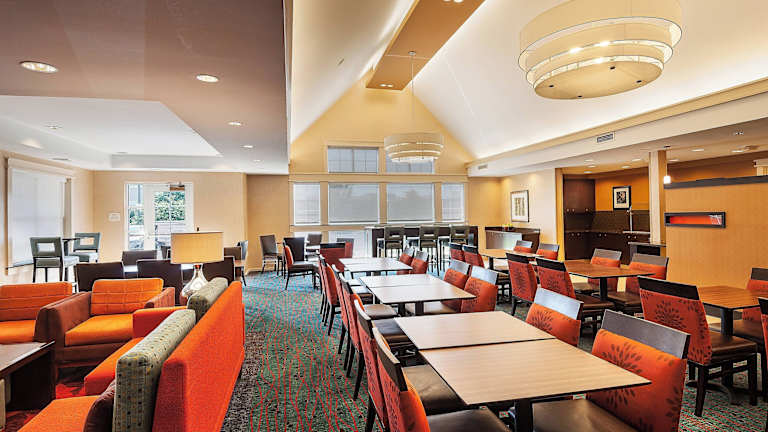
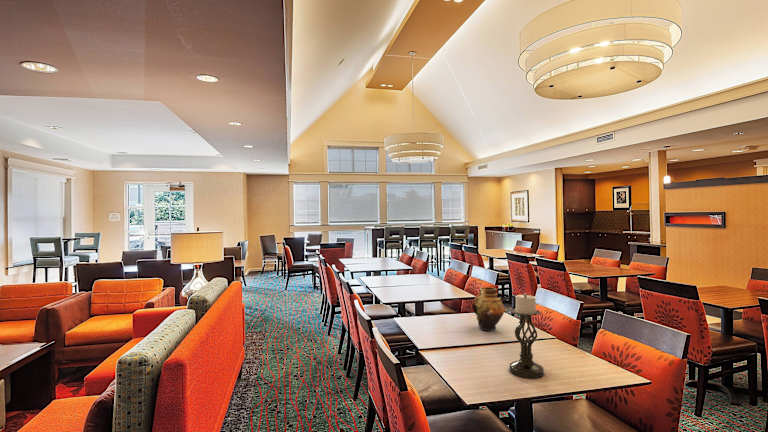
+ vase [471,286,507,332]
+ candle holder [508,292,545,379]
